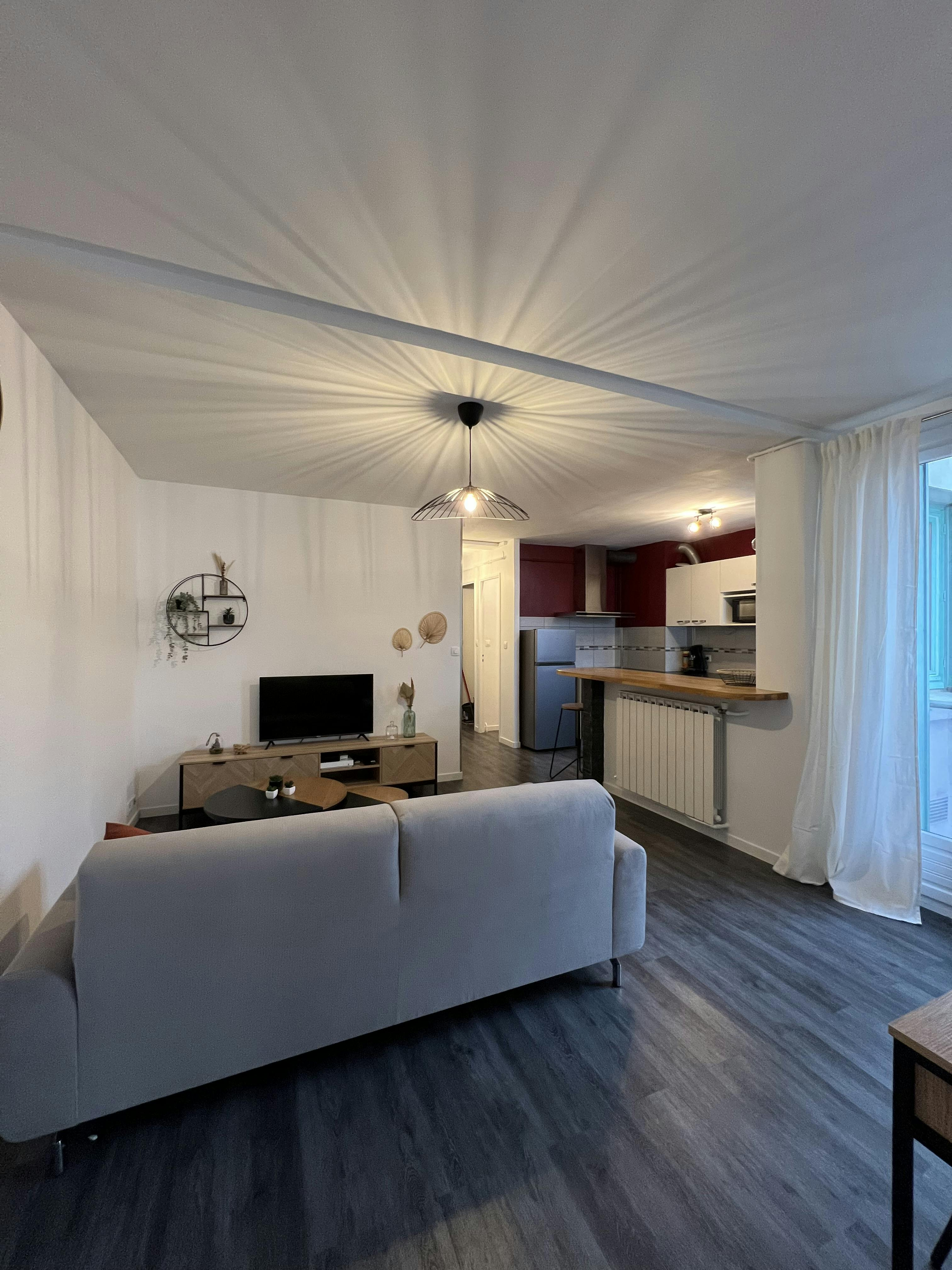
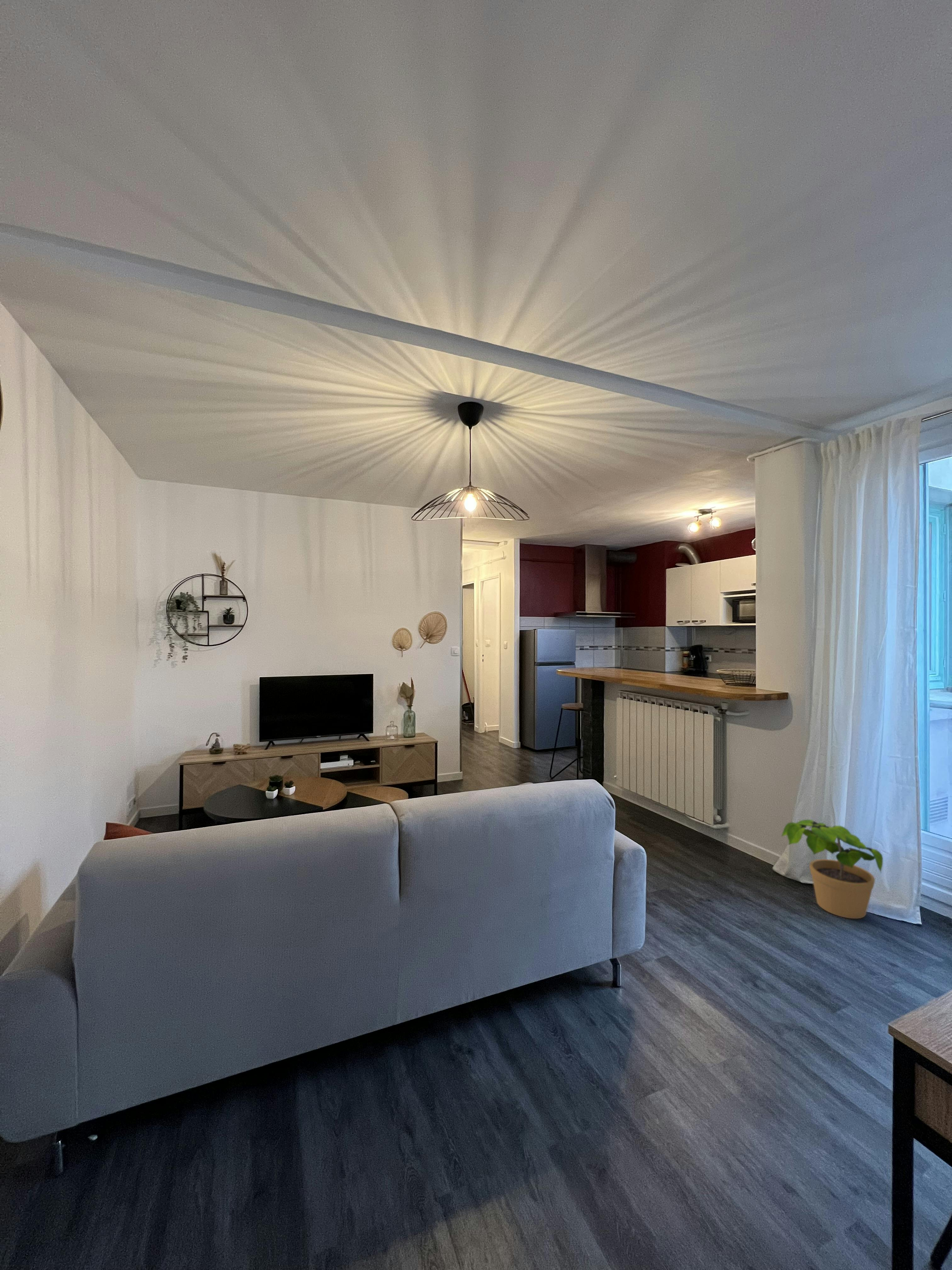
+ potted plant [781,819,883,919]
